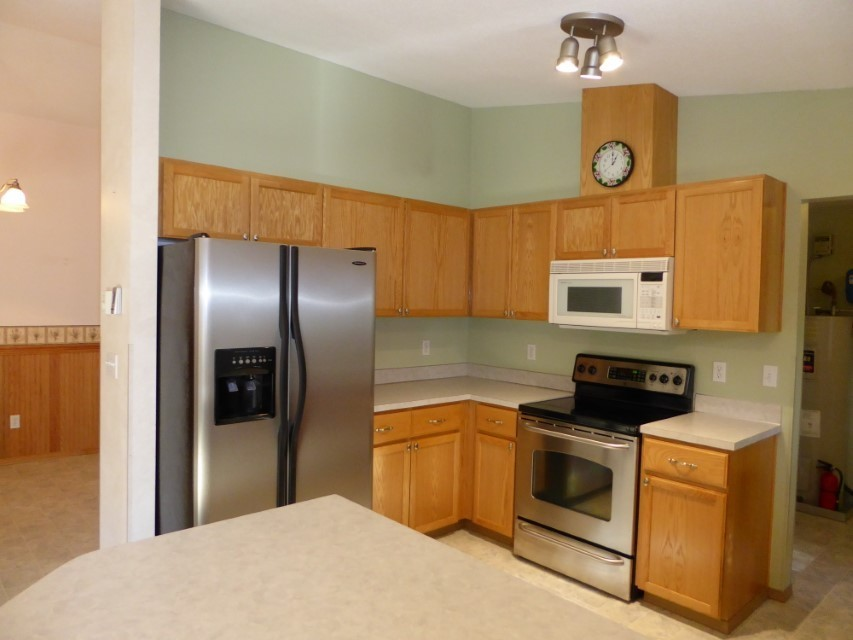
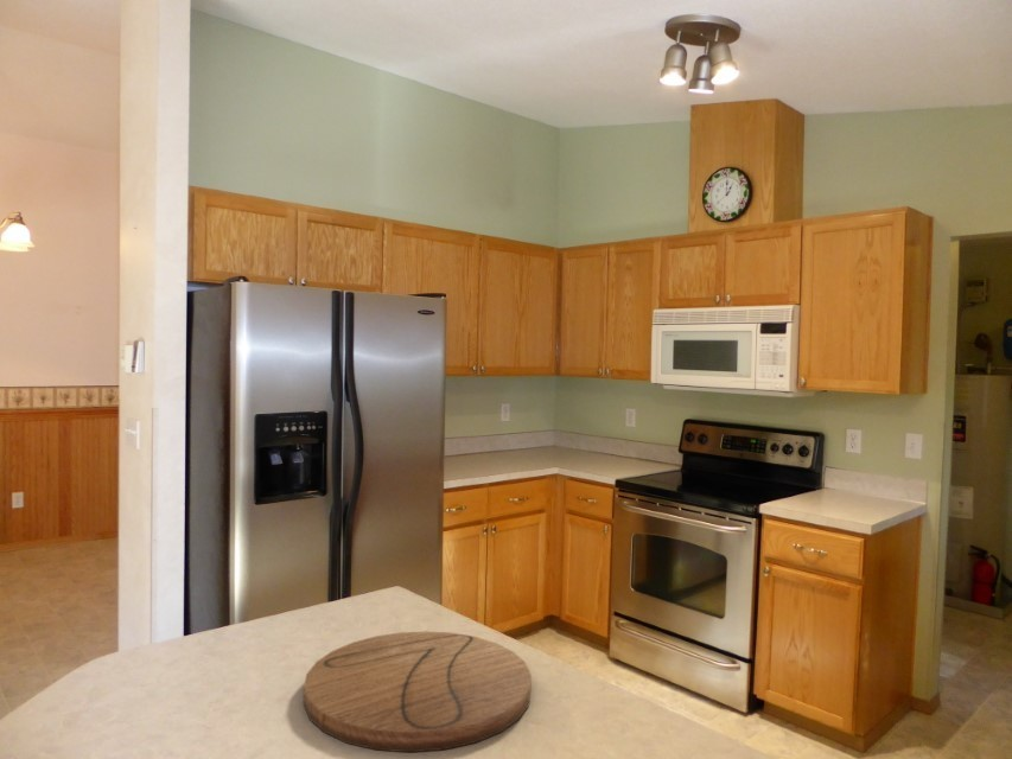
+ cutting board [303,630,533,753]
